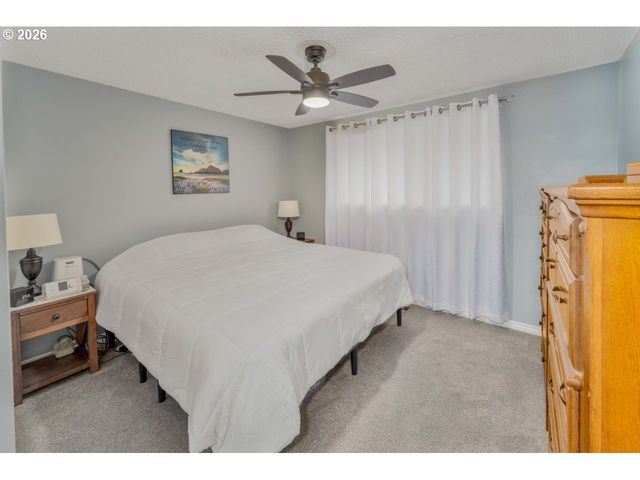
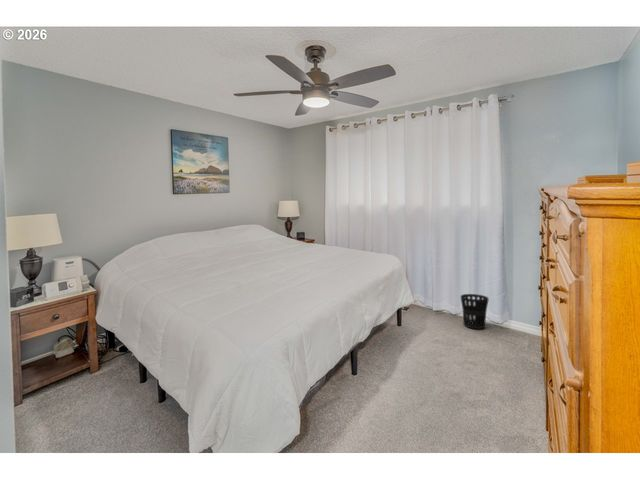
+ wastebasket [460,293,489,330]
